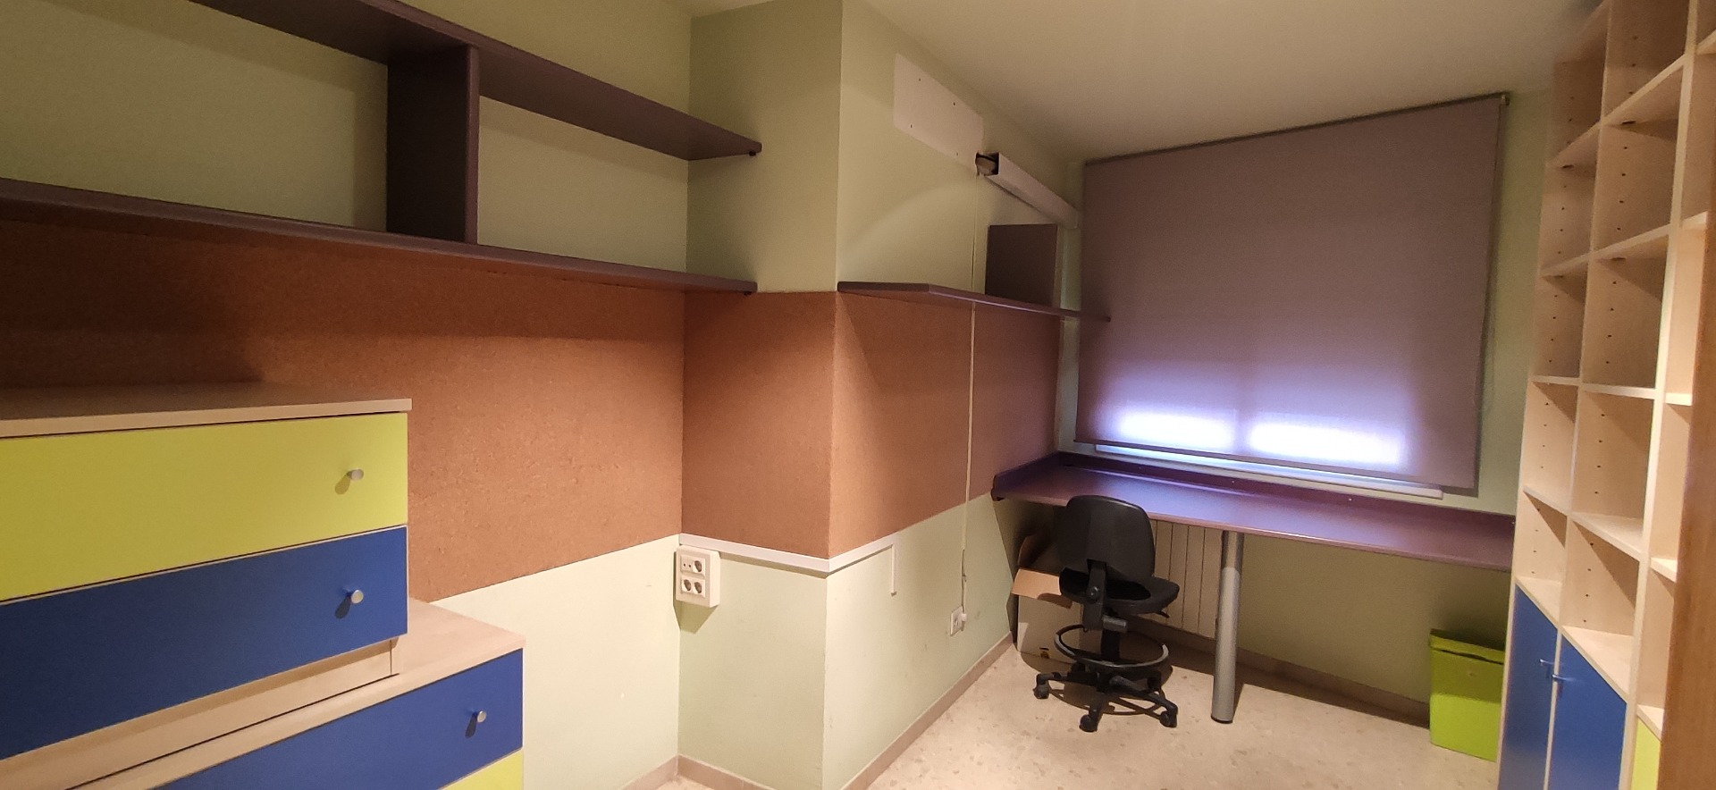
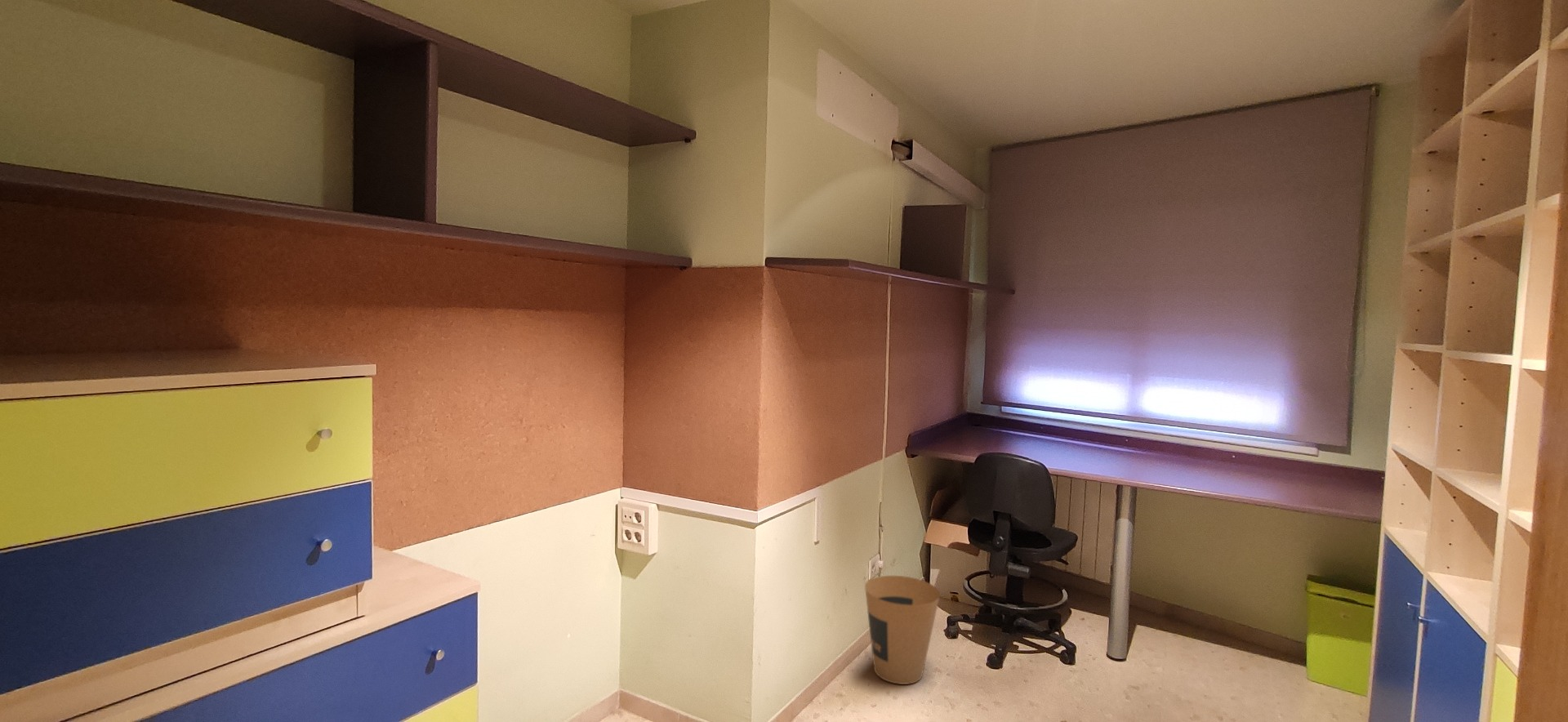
+ trash can [864,575,941,685]
